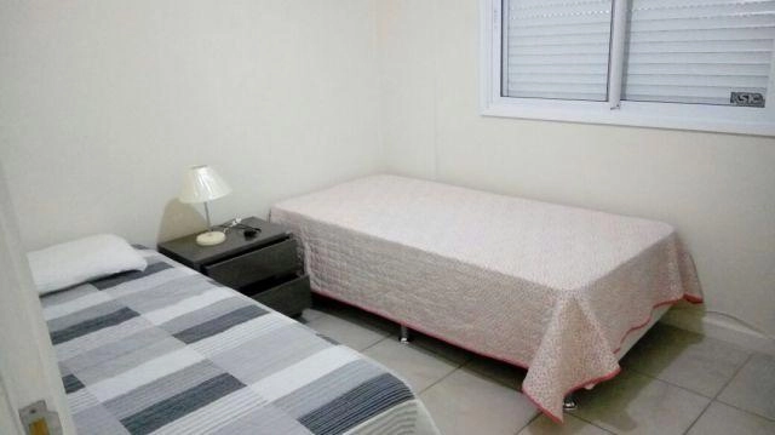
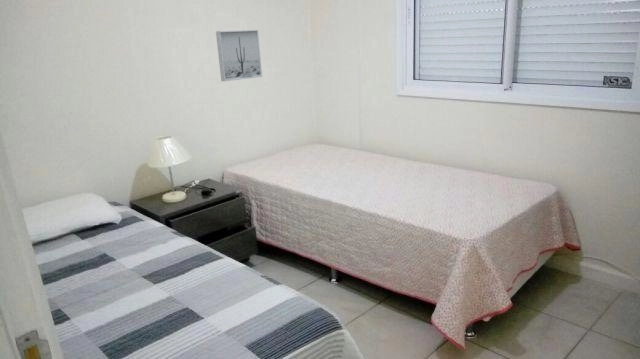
+ wall art [215,29,263,82]
